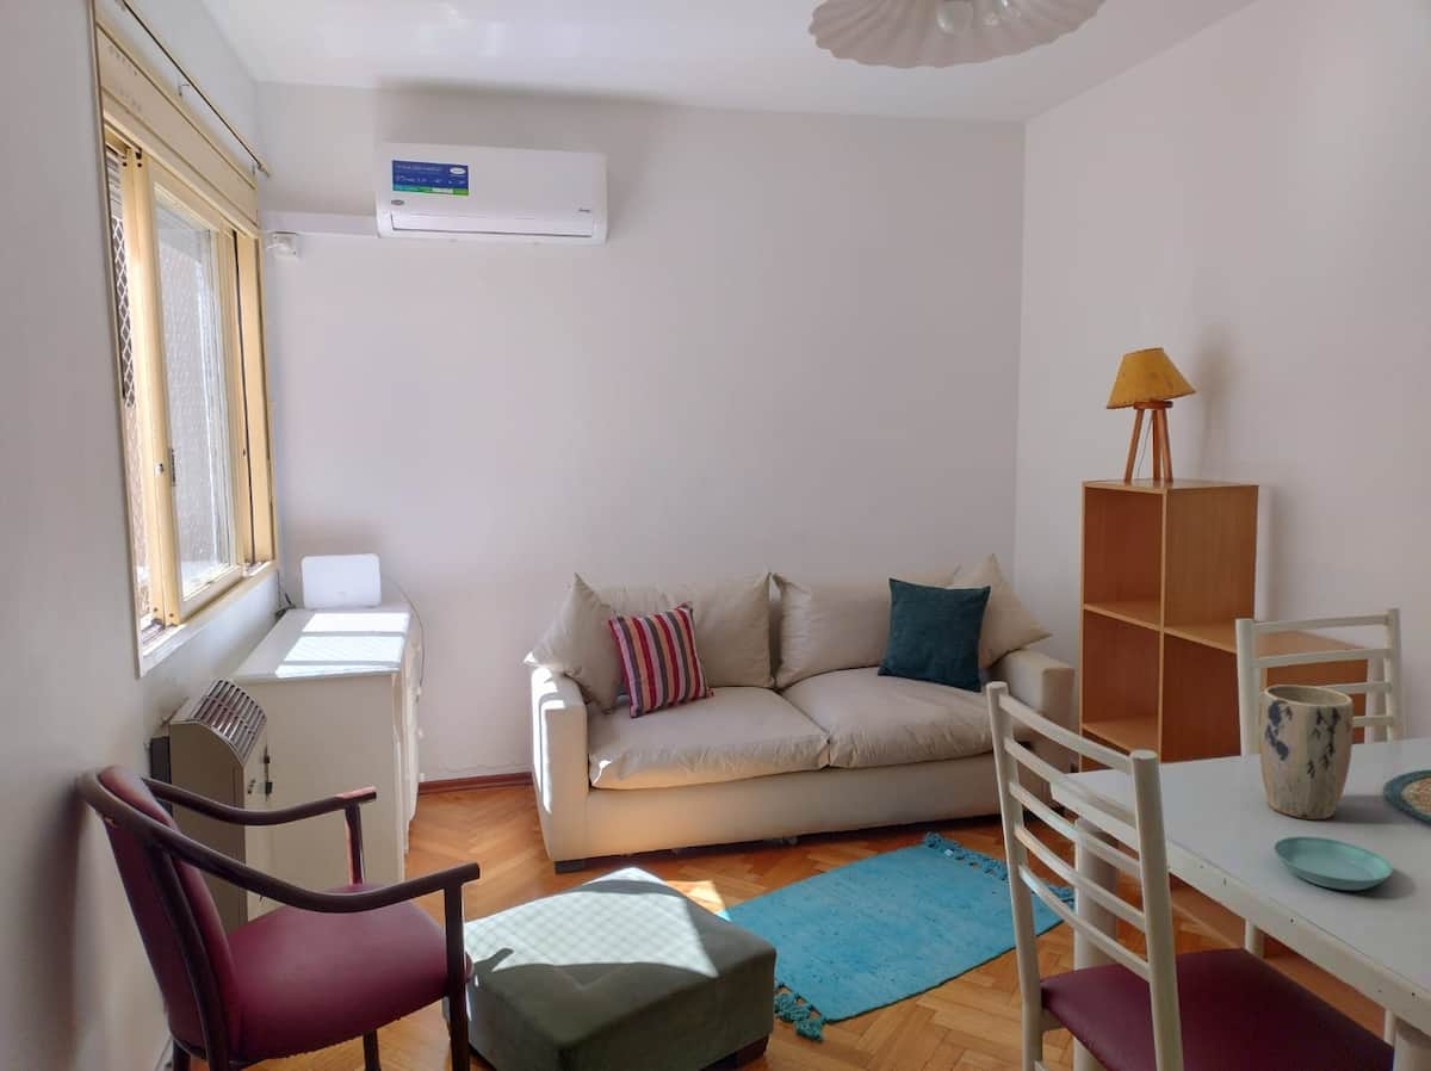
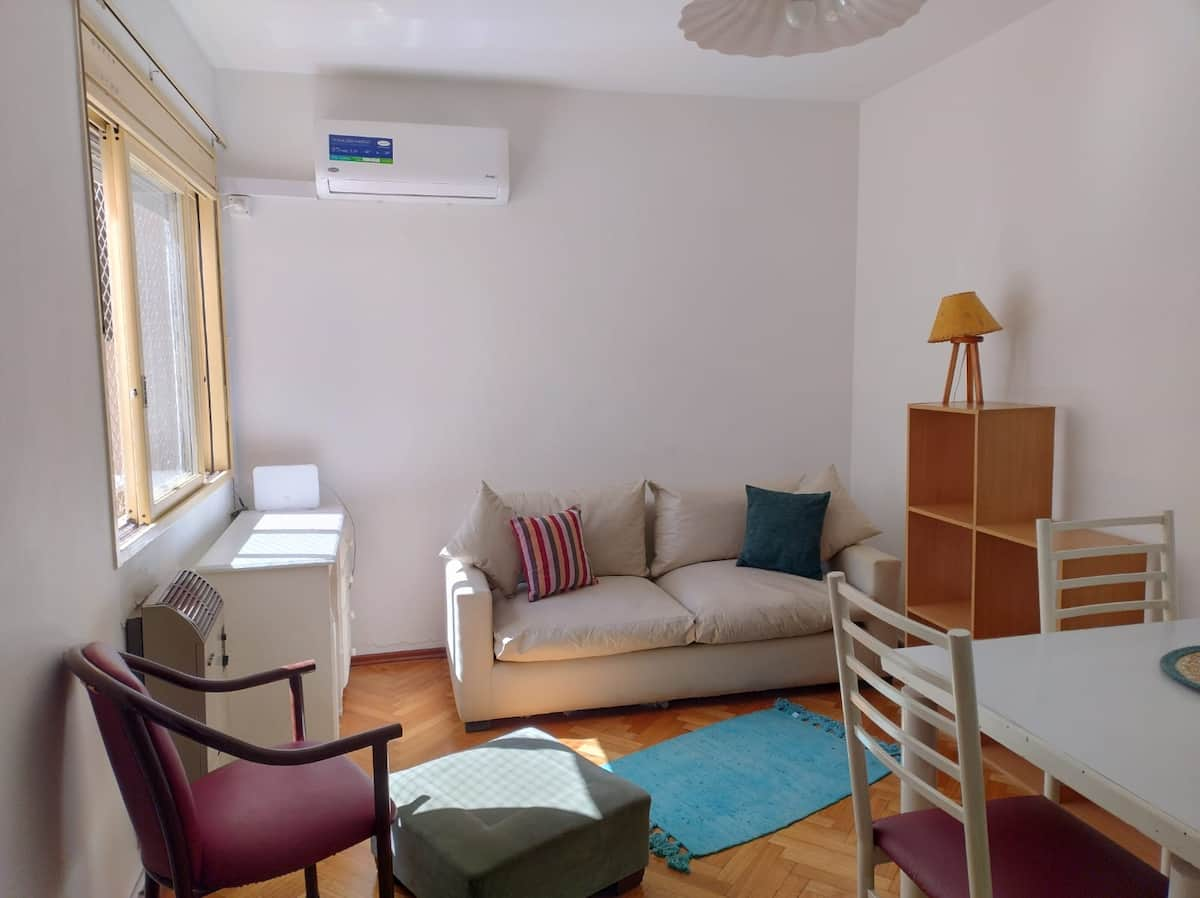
- saucer [1272,835,1394,891]
- plant pot [1258,683,1355,821]
